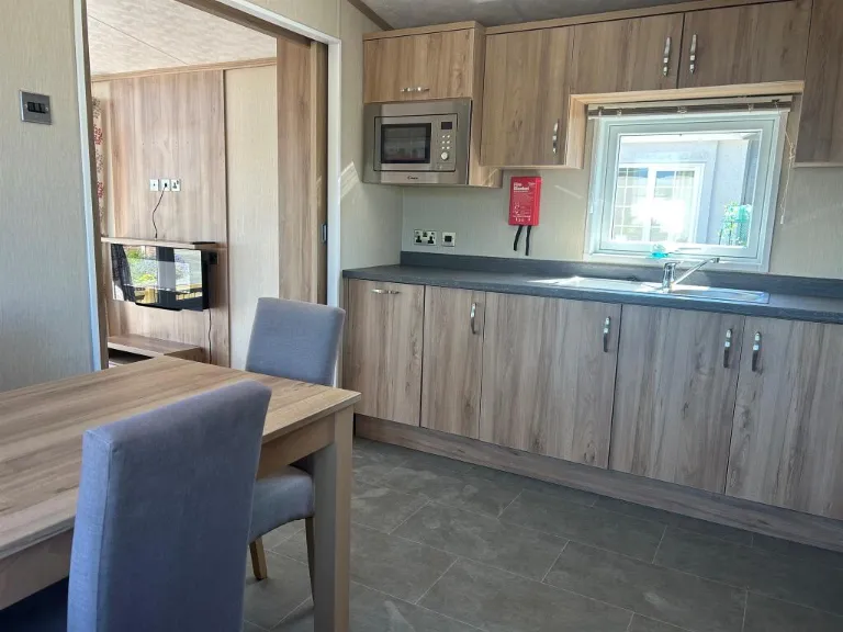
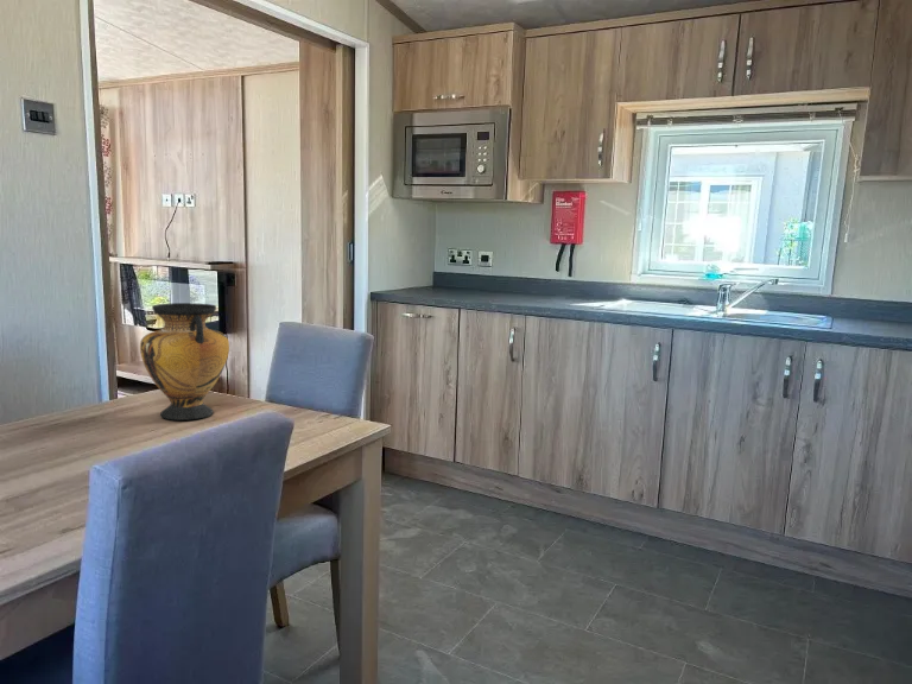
+ vase [139,302,230,422]
